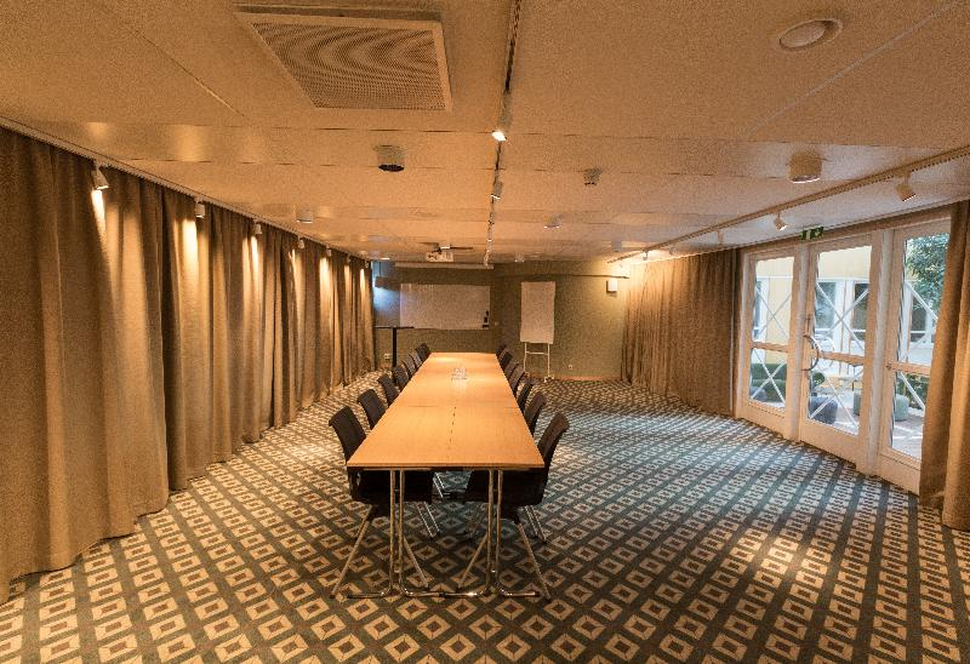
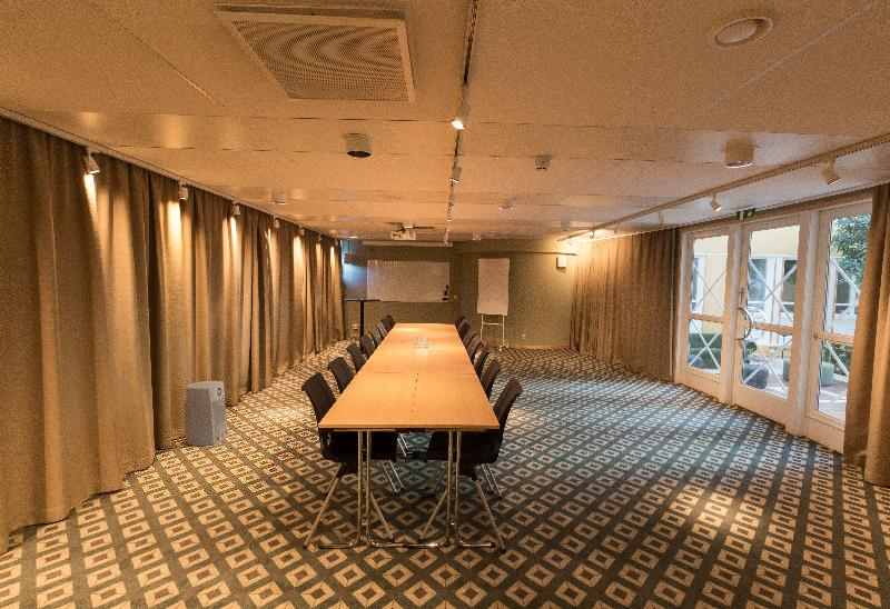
+ air purifier [182,380,230,447]
